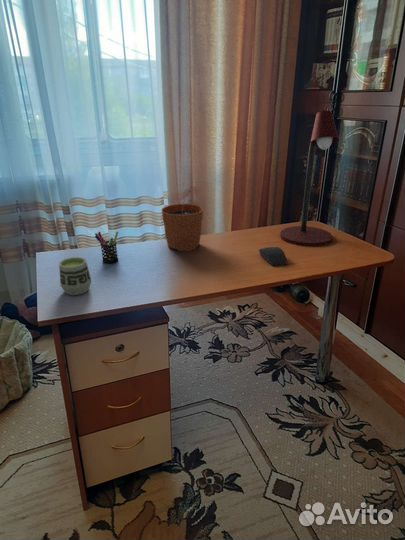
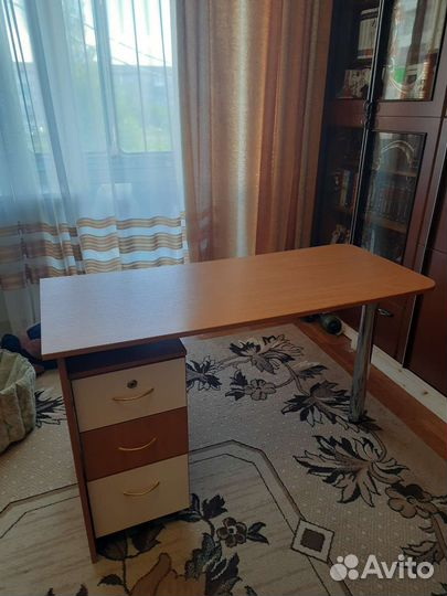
- pen holder [94,231,119,264]
- cup [58,256,92,296]
- computer mouse [258,246,288,267]
- plant pot [161,189,204,252]
- desk lamp [279,109,340,247]
